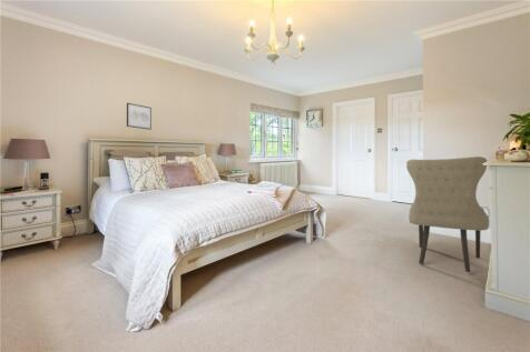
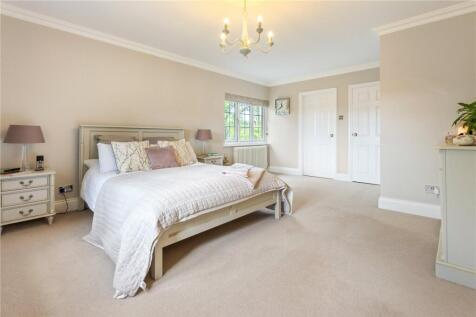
- chair [405,155,490,273]
- wall art [126,102,153,131]
